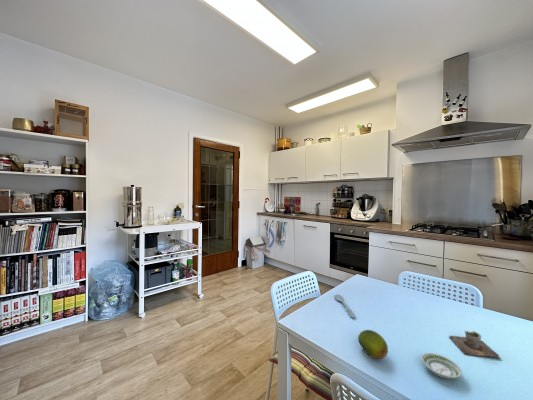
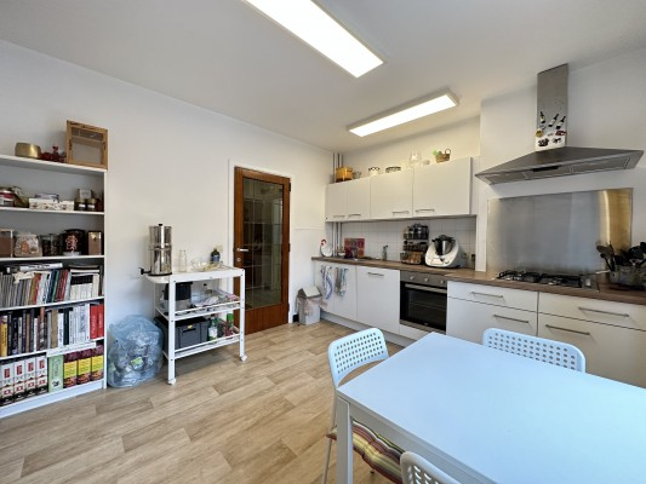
- saucer [420,352,463,380]
- cup [448,330,502,360]
- spoon [334,294,356,319]
- fruit [357,329,389,360]
